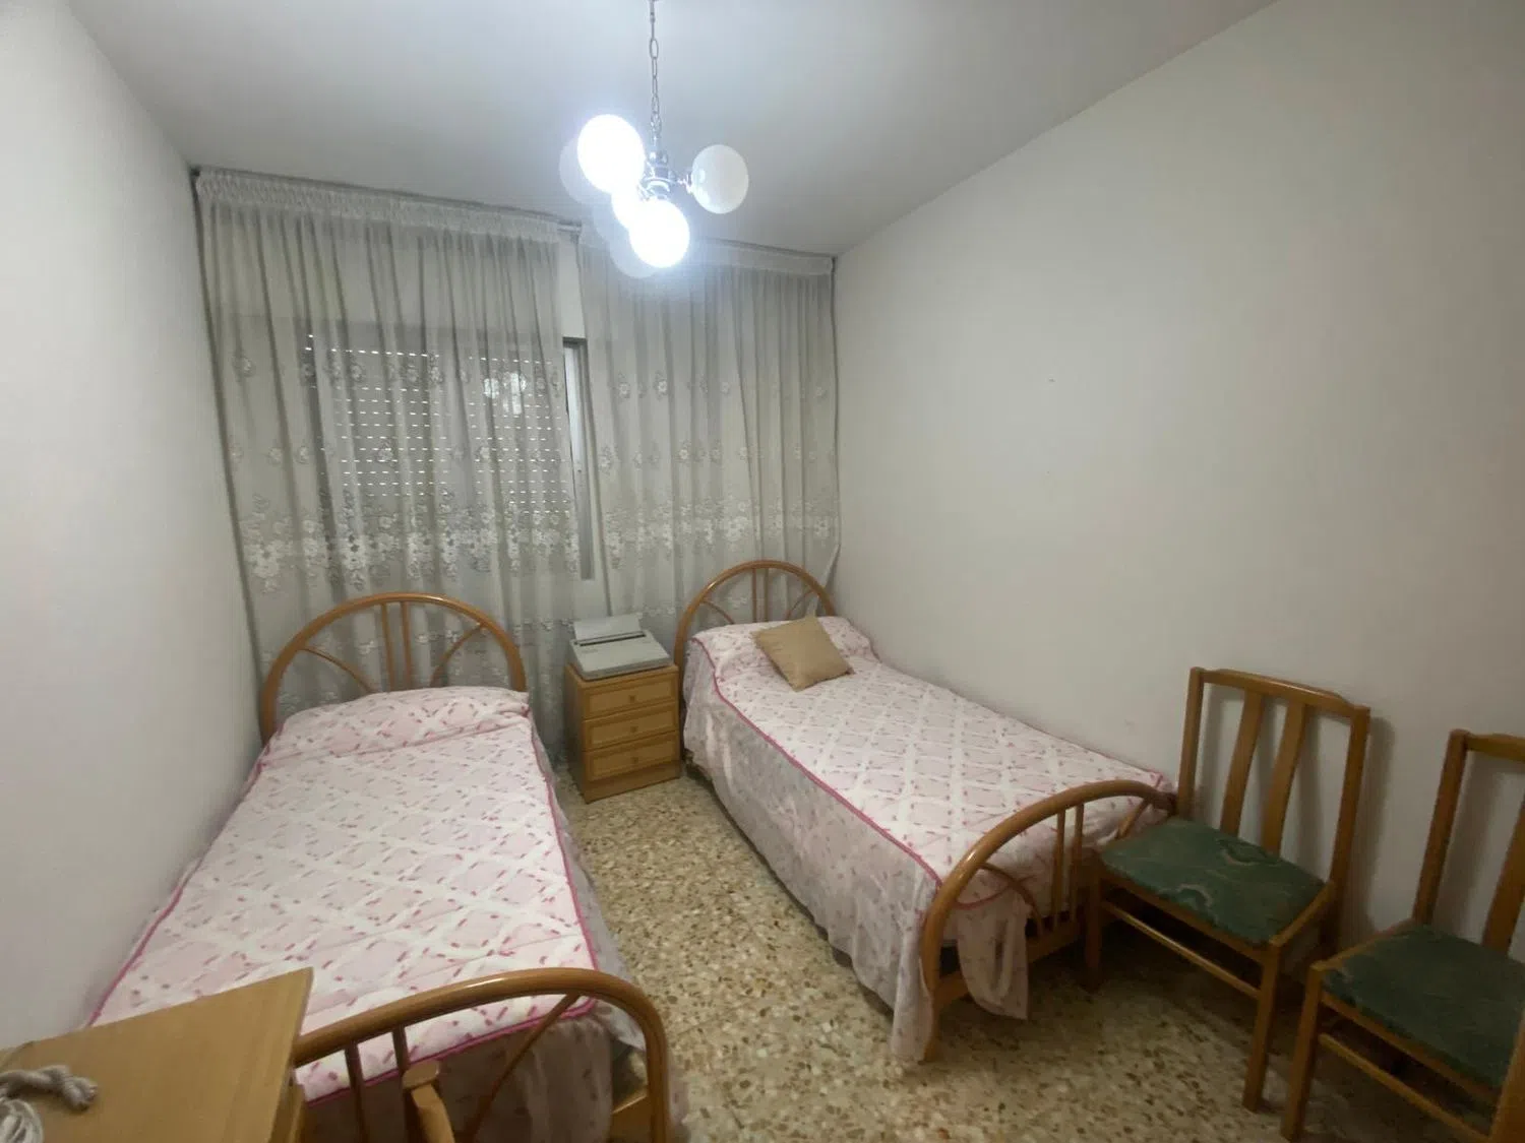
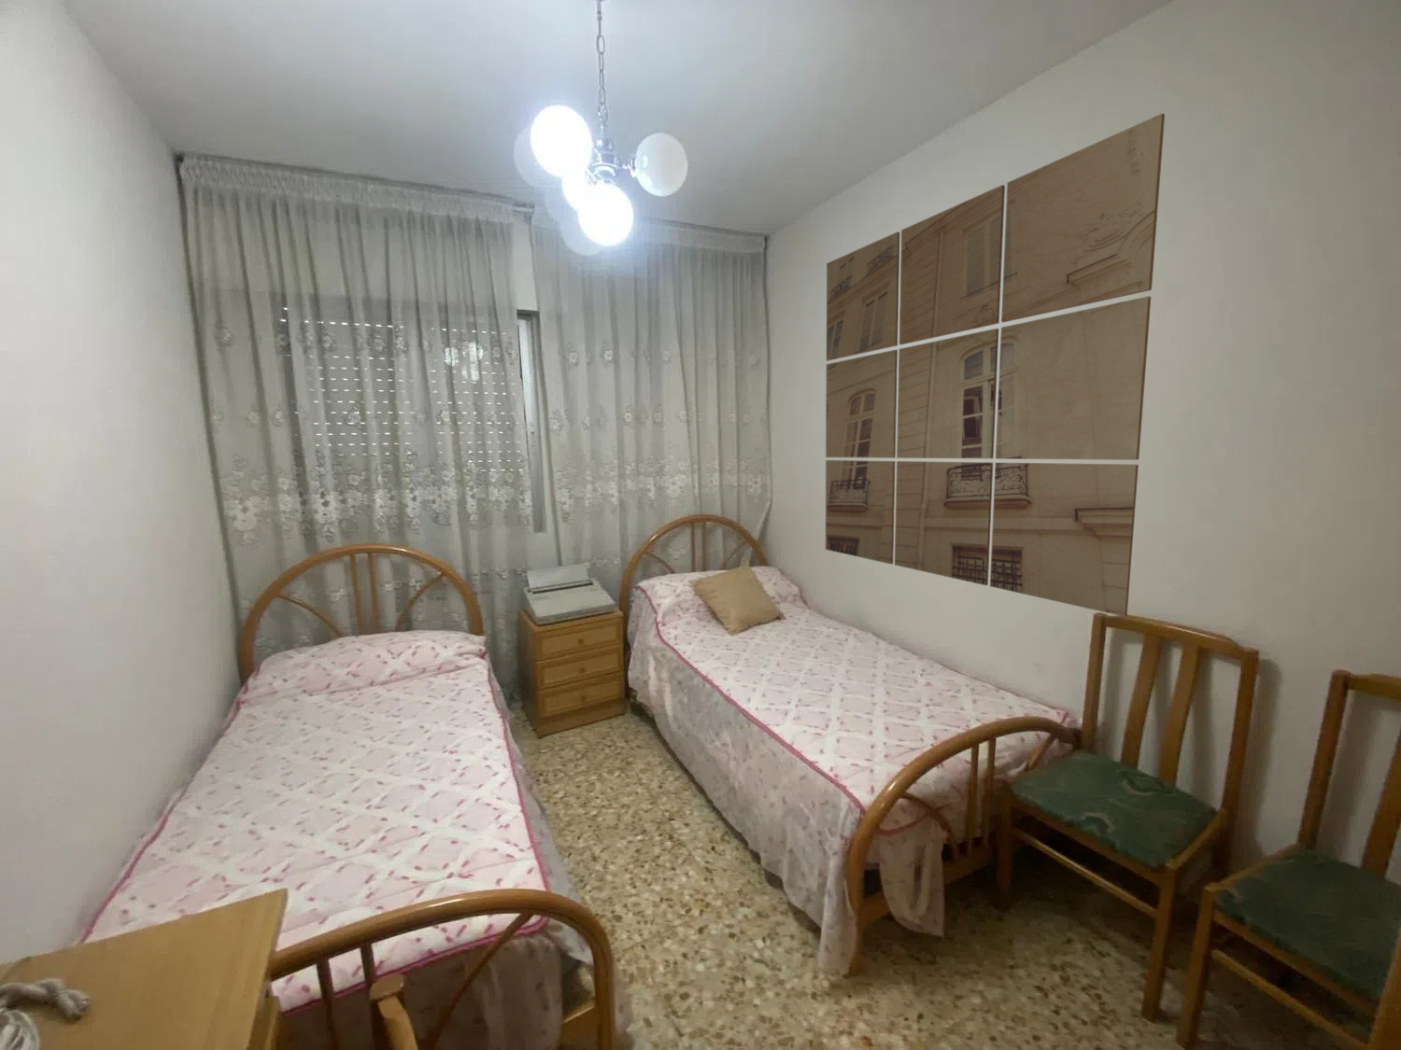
+ wall art [825,113,1166,618]
